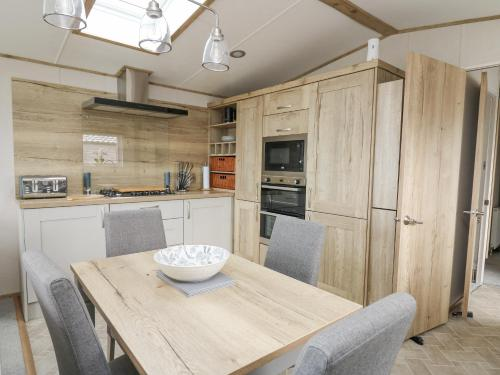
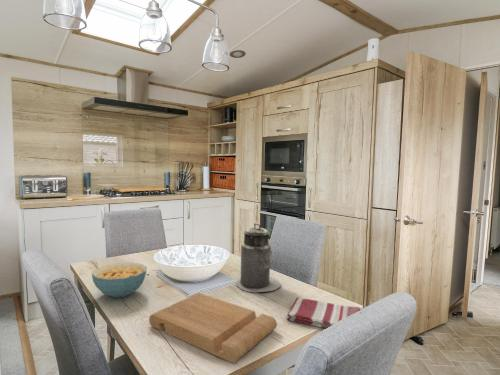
+ canister [236,222,281,294]
+ dish towel [286,297,362,329]
+ cutting board [148,292,278,364]
+ cereal bowl [91,262,148,299]
